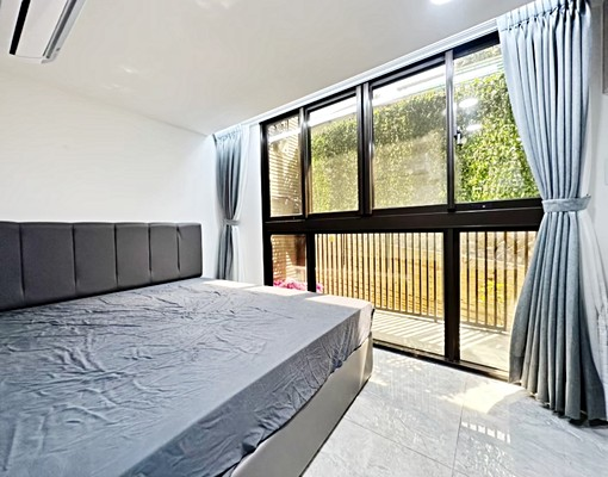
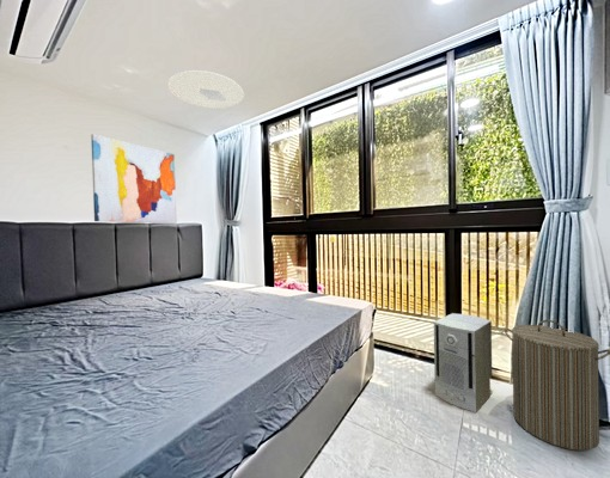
+ ceiling light [167,69,245,110]
+ wall art [90,133,178,225]
+ air purifier [433,312,493,413]
+ laundry hamper [504,319,610,452]
